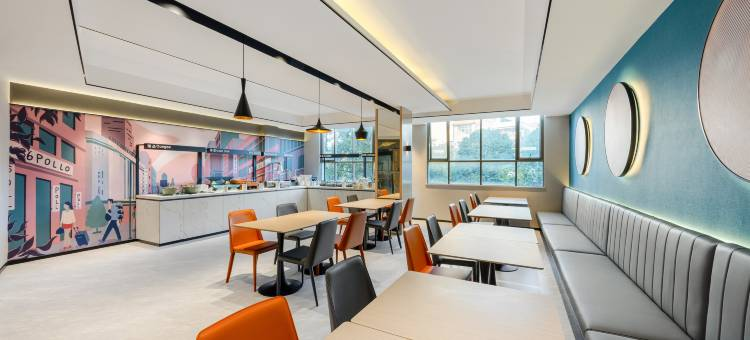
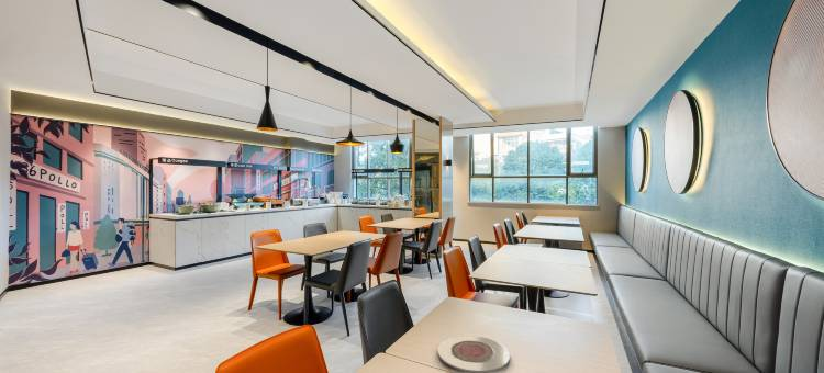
+ plate [436,335,511,373]
